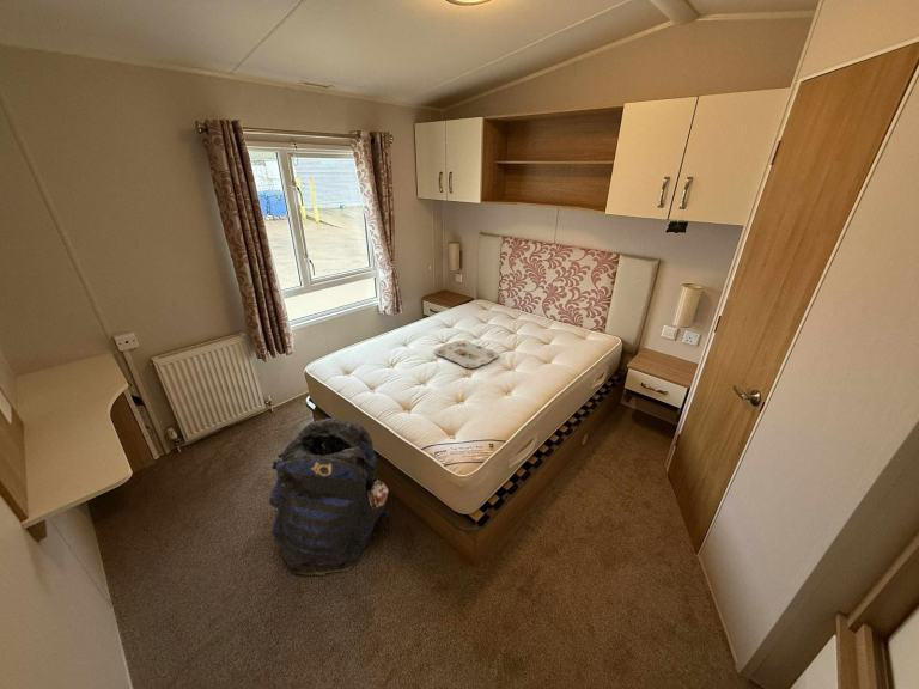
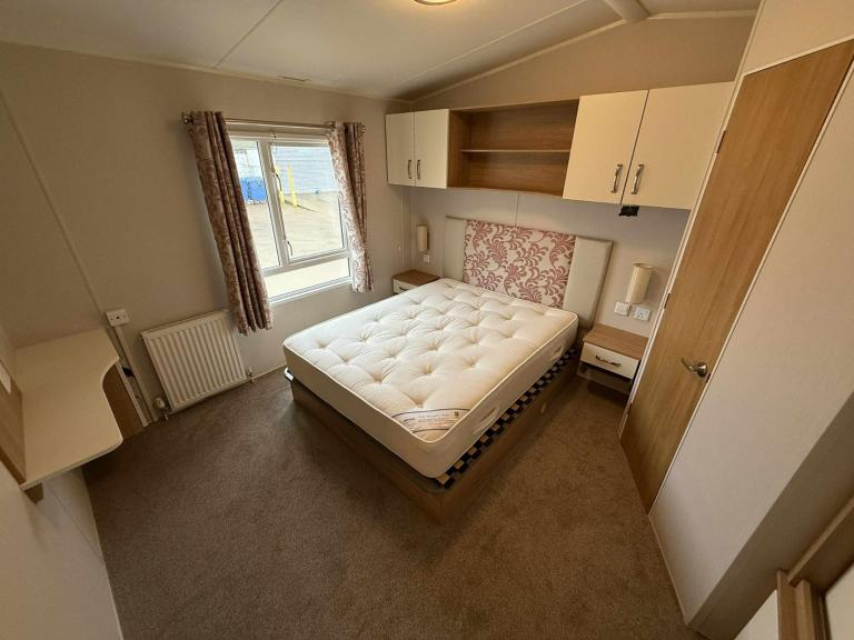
- backpack [268,417,390,577]
- serving tray [433,340,499,368]
